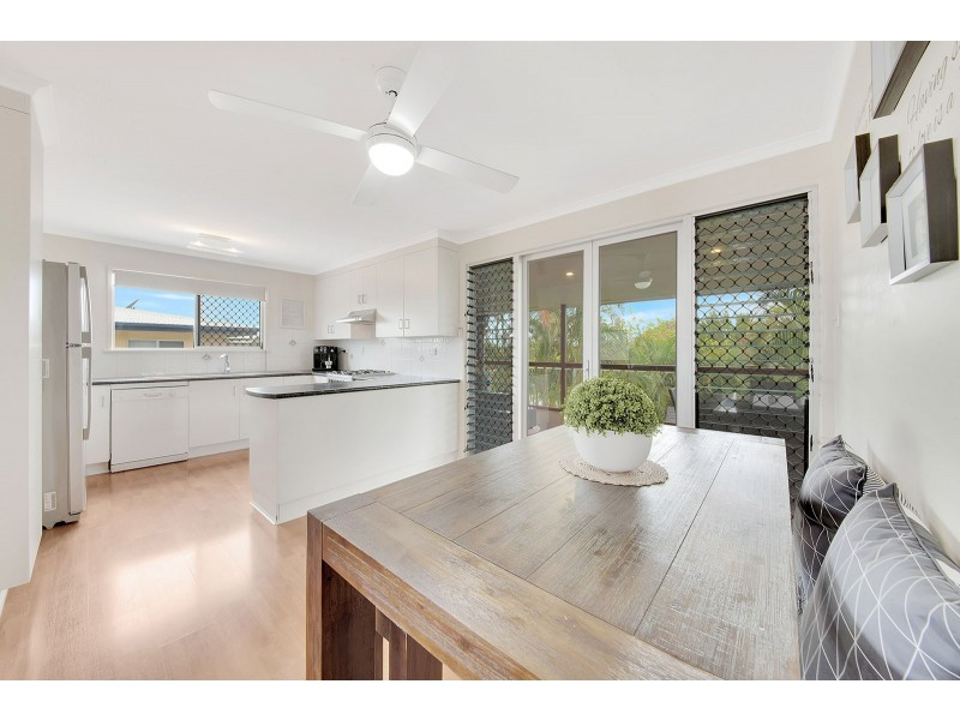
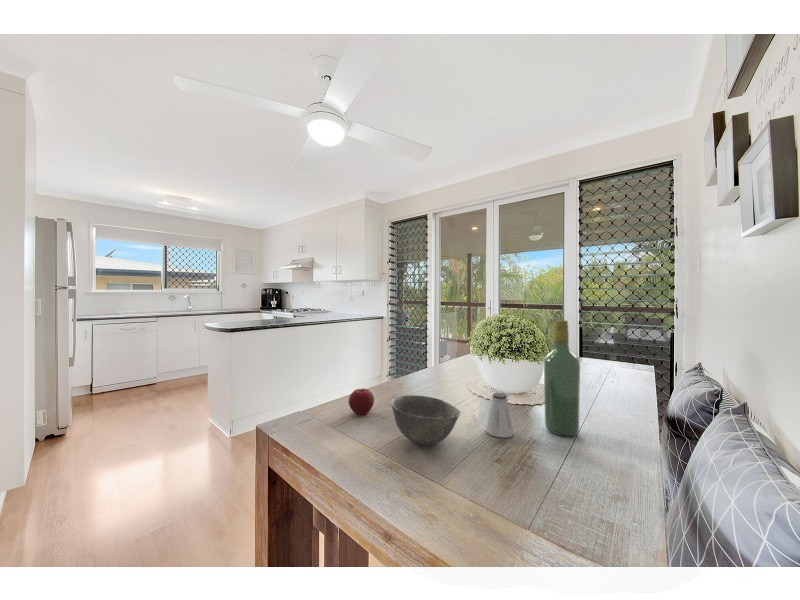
+ apple [348,387,375,416]
+ saltshaker [485,392,515,439]
+ wine bottle [543,319,581,437]
+ bowl [390,394,462,446]
